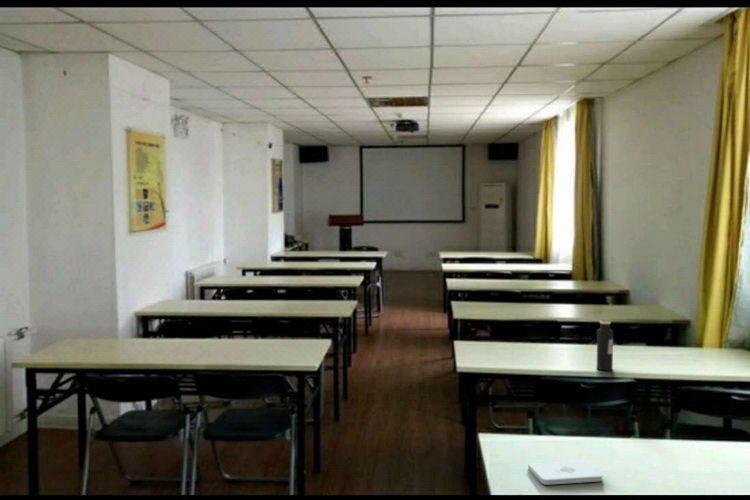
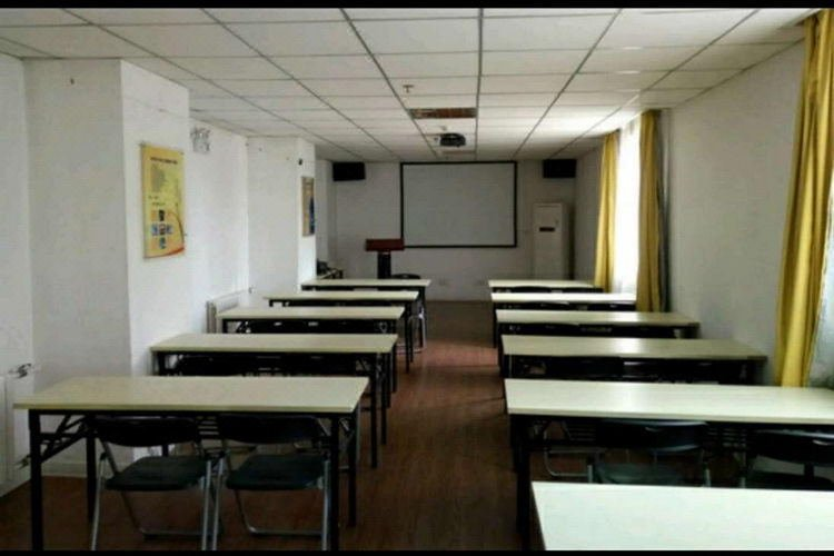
- notepad [527,460,604,486]
- water bottle [596,318,614,372]
